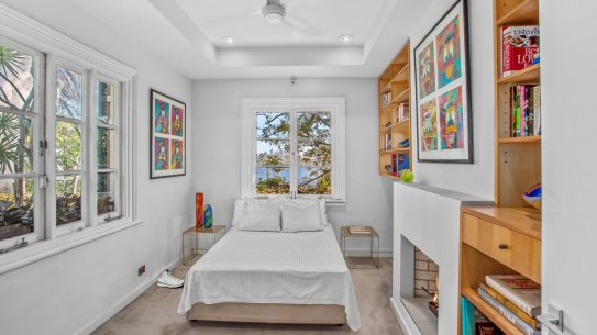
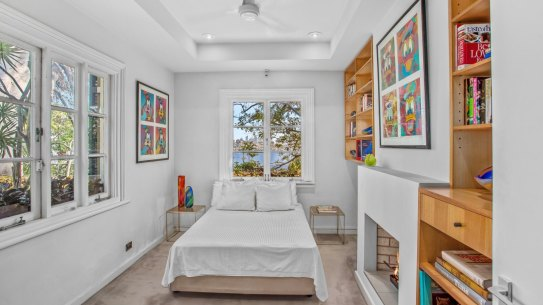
- sneaker [156,268,186,289]
